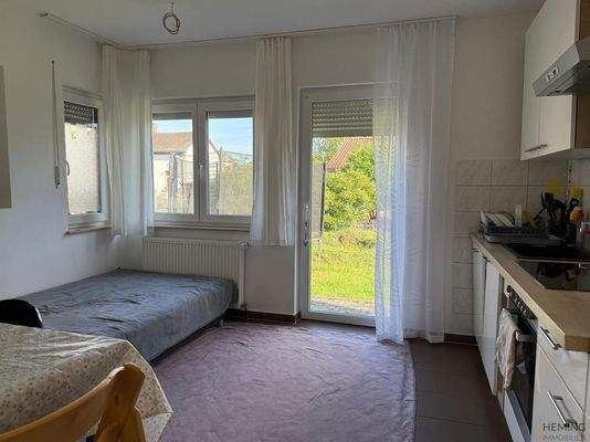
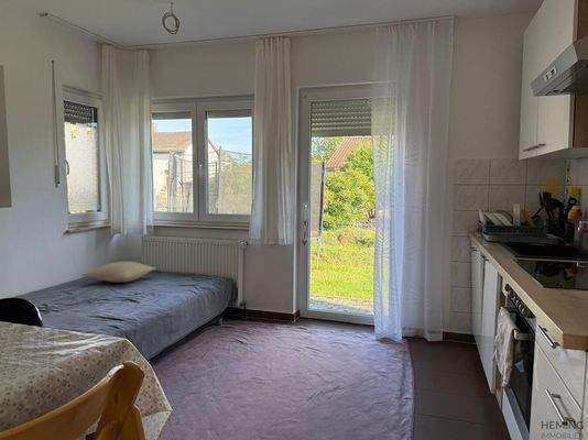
+ pillow [80,261,156,284]
